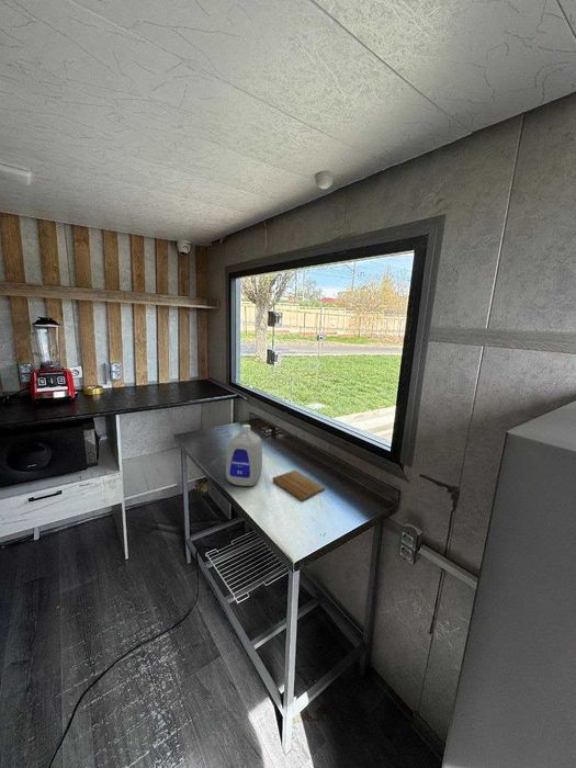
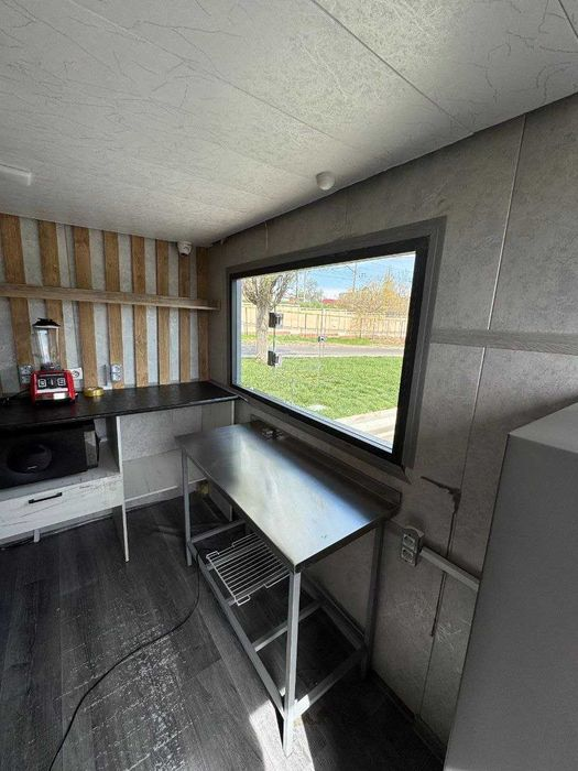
- cutting board [271,470,326,501]
- bottle [225,423,263,487]
